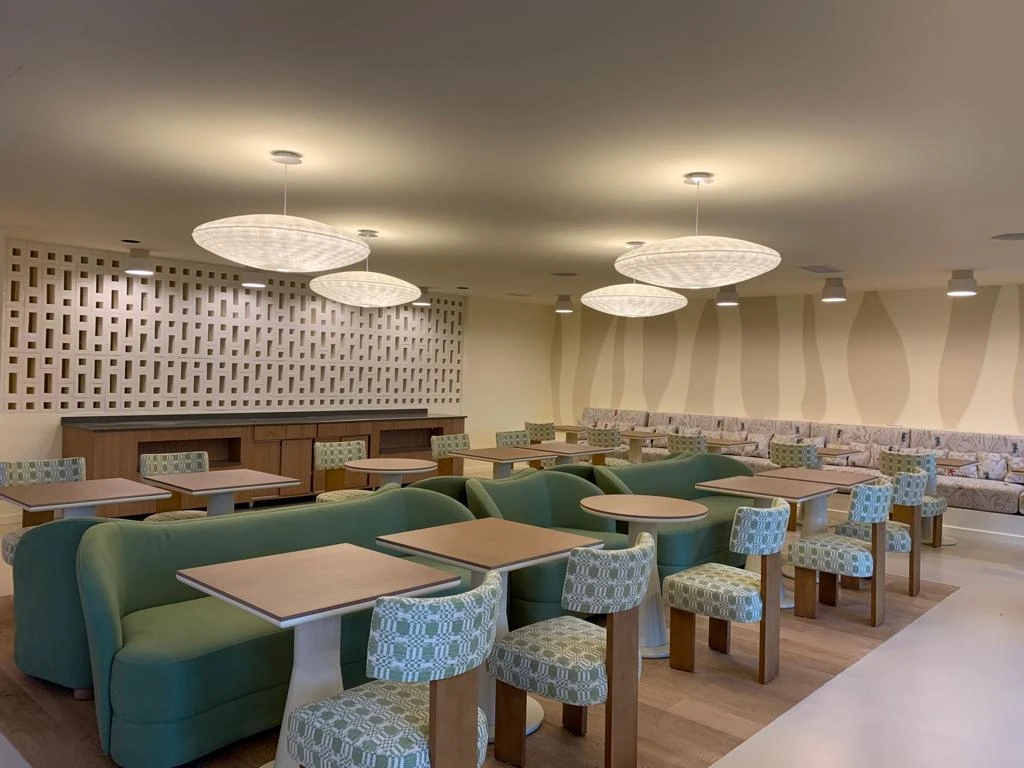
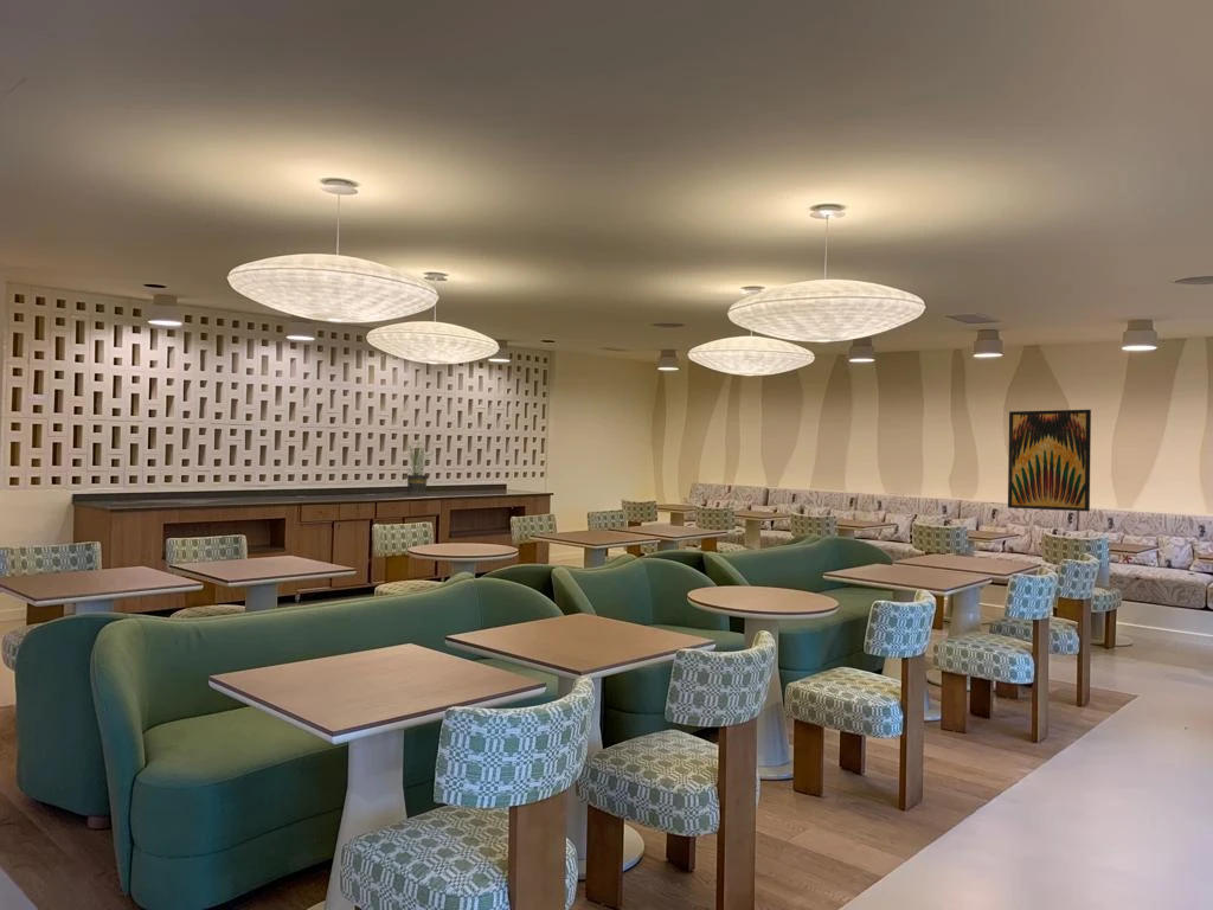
+ wall art [1007,409,1092,513]
+ potted plant [400,436,437,496]
